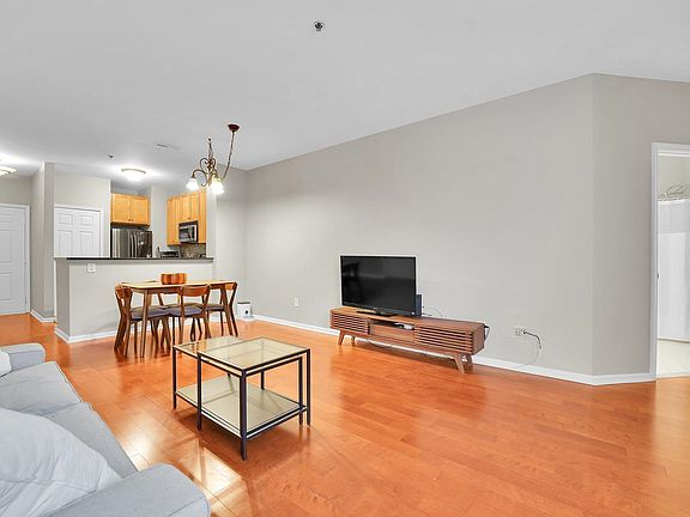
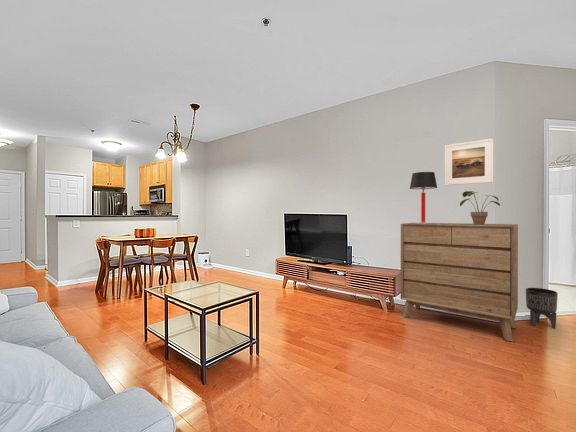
+ table lamp [409,171,438,224]
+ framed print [444,137,494,186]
+ dresser [400,222,519,342]
+ planter [525,287,559,330]
+ potted plant [459,190,501,225]
